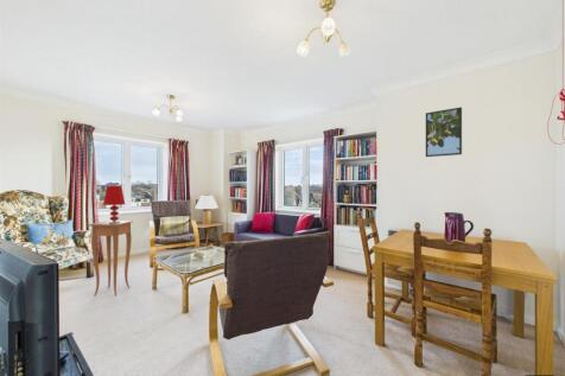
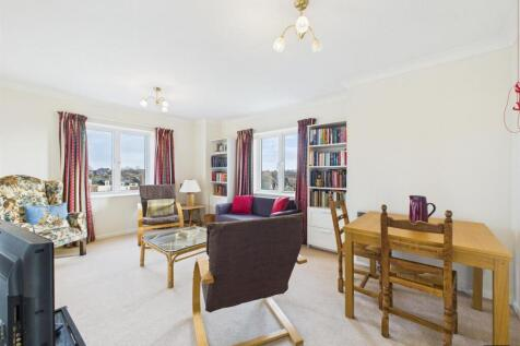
- table lamp [102,185,126,224]
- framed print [425,106,463,158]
- side table [88,219,134,297]
